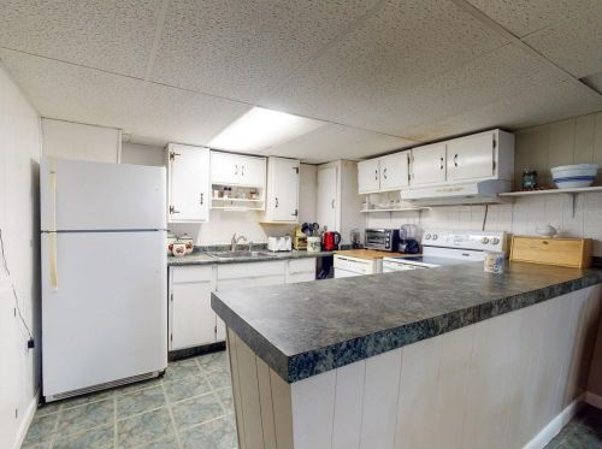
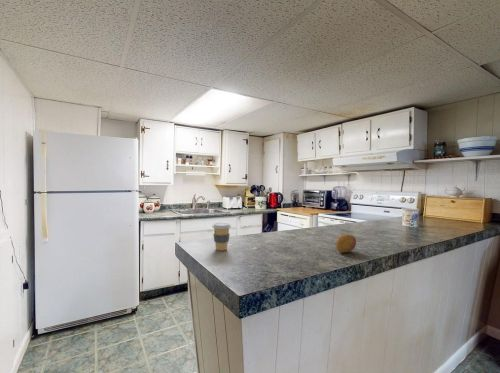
+ coffee cup [211,222,232,252]
+ fruit [335,233,357,254]
